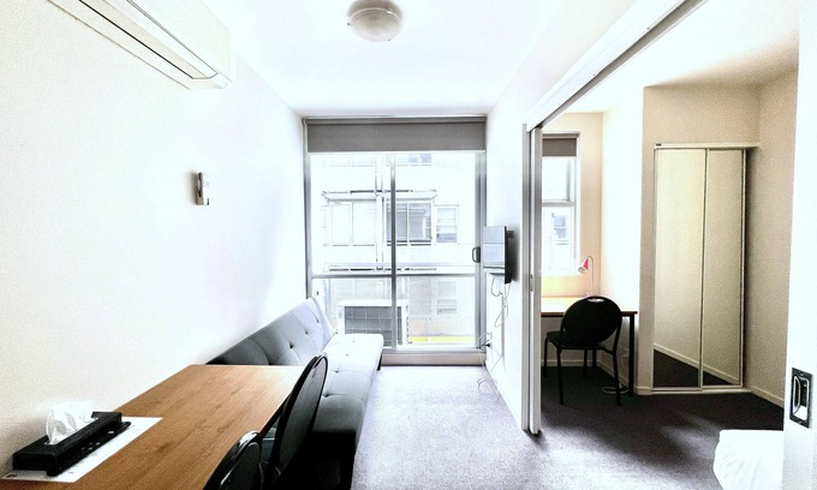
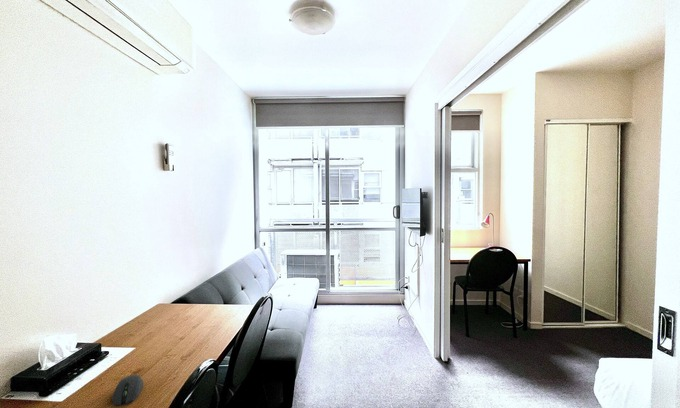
+ computer mouse [111,374,144,407]
